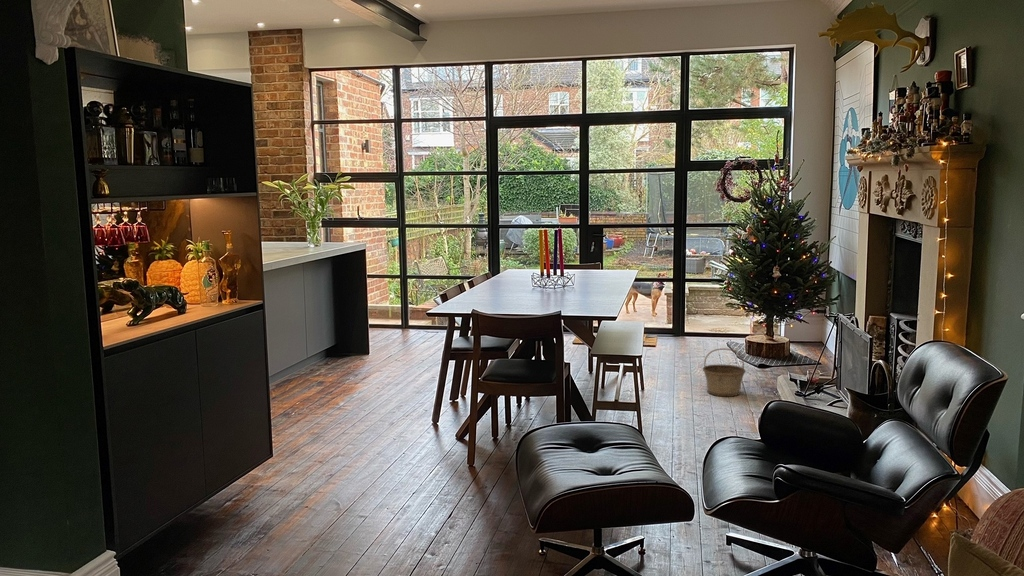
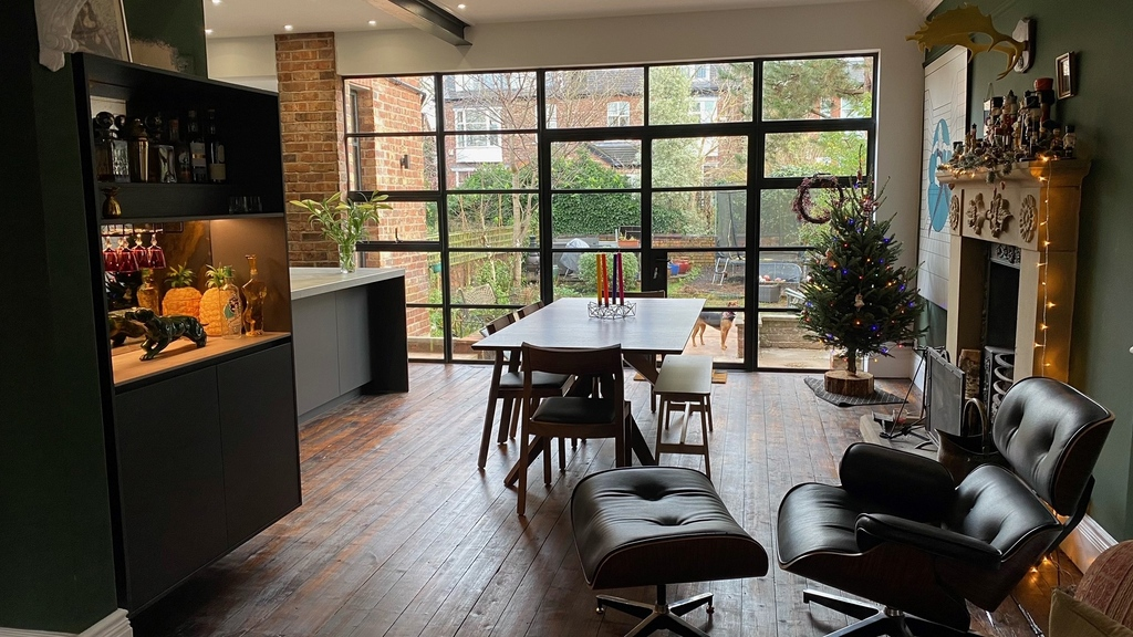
- basket [702,347,747,397]
